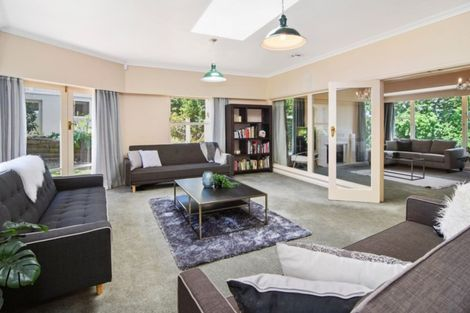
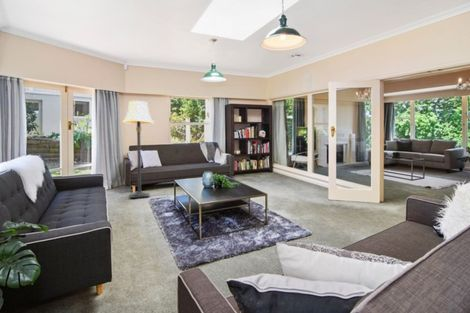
+ lamp [122,100,155,199]
